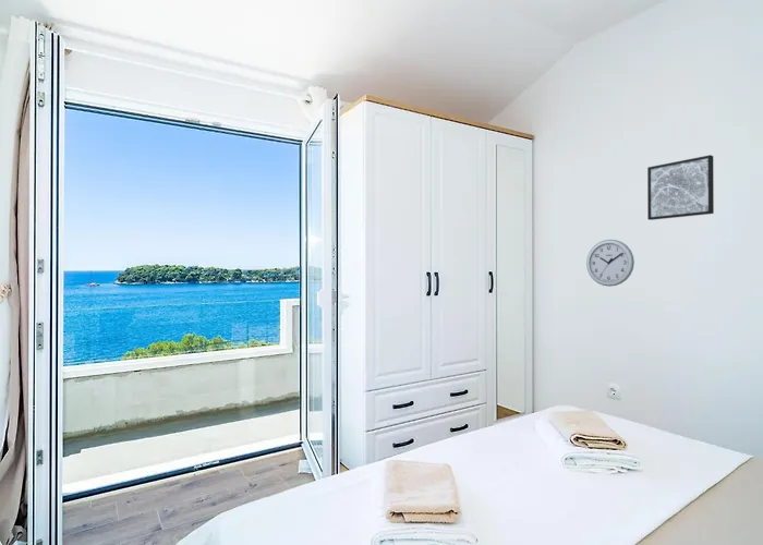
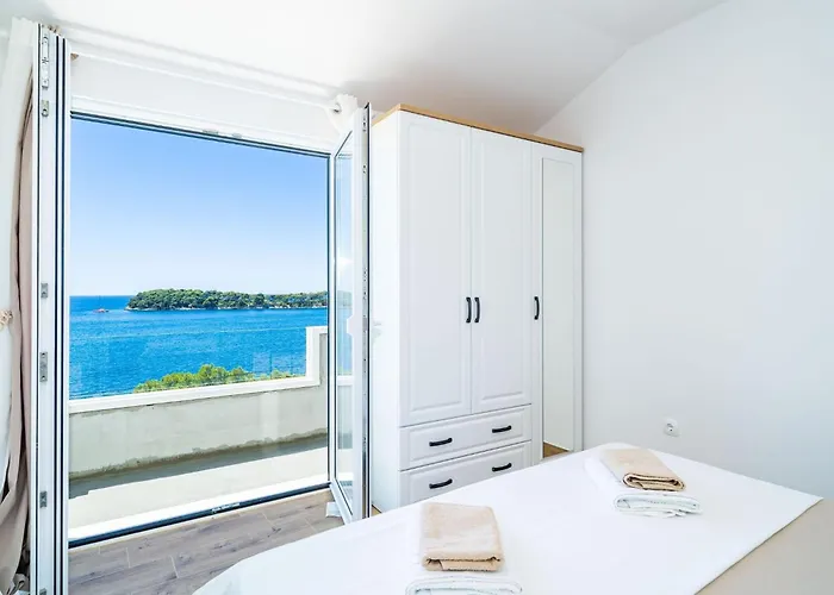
- wall art [646,154,715,221]
- wall clock [585,239,635,288]
